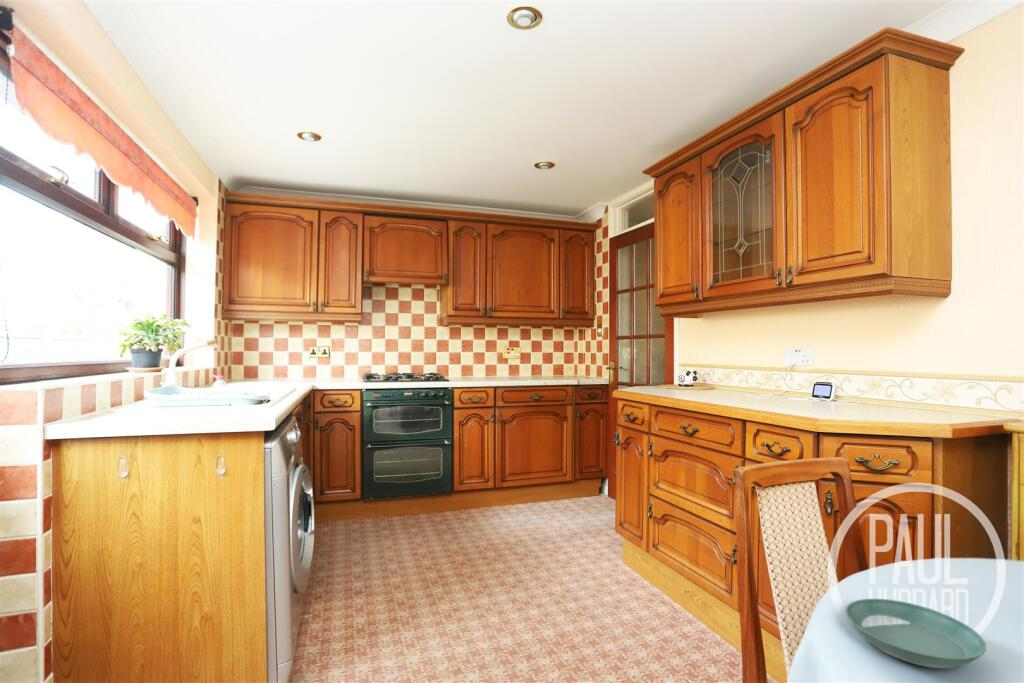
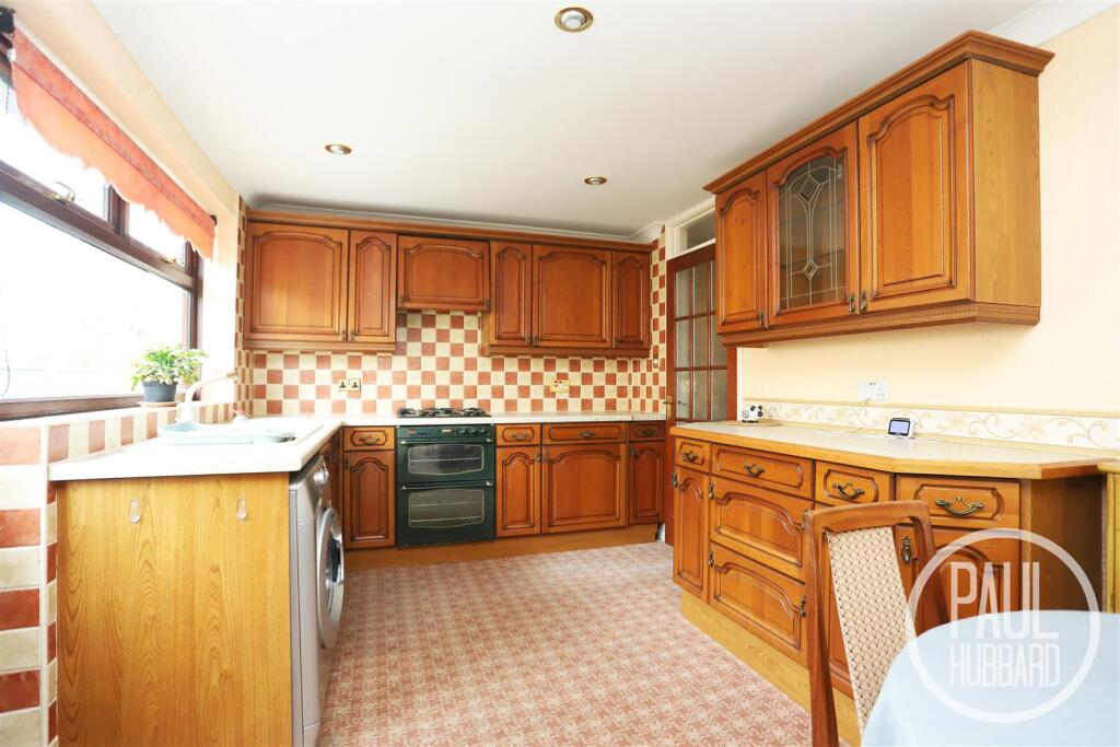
- saucer [844,598,987,669]
